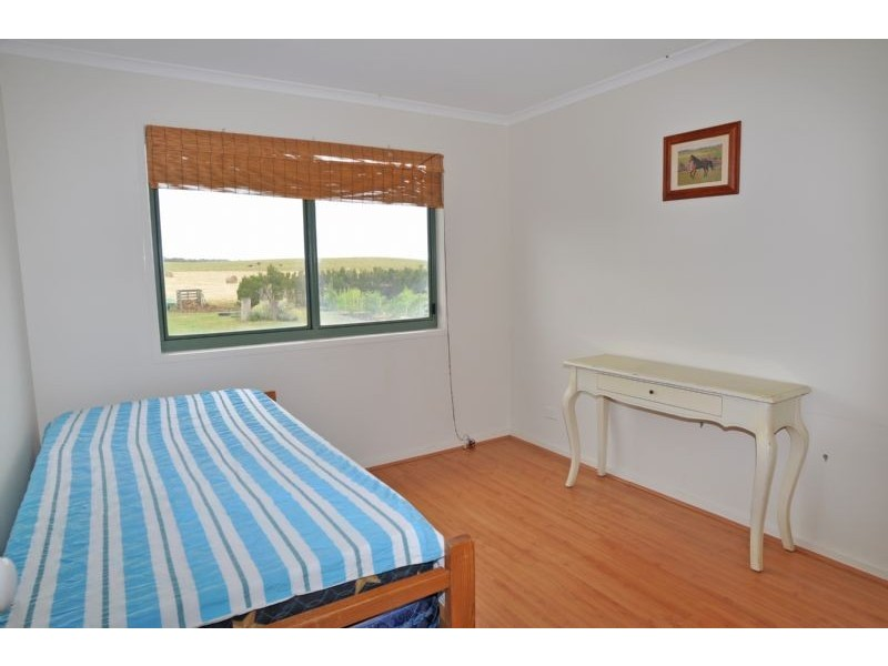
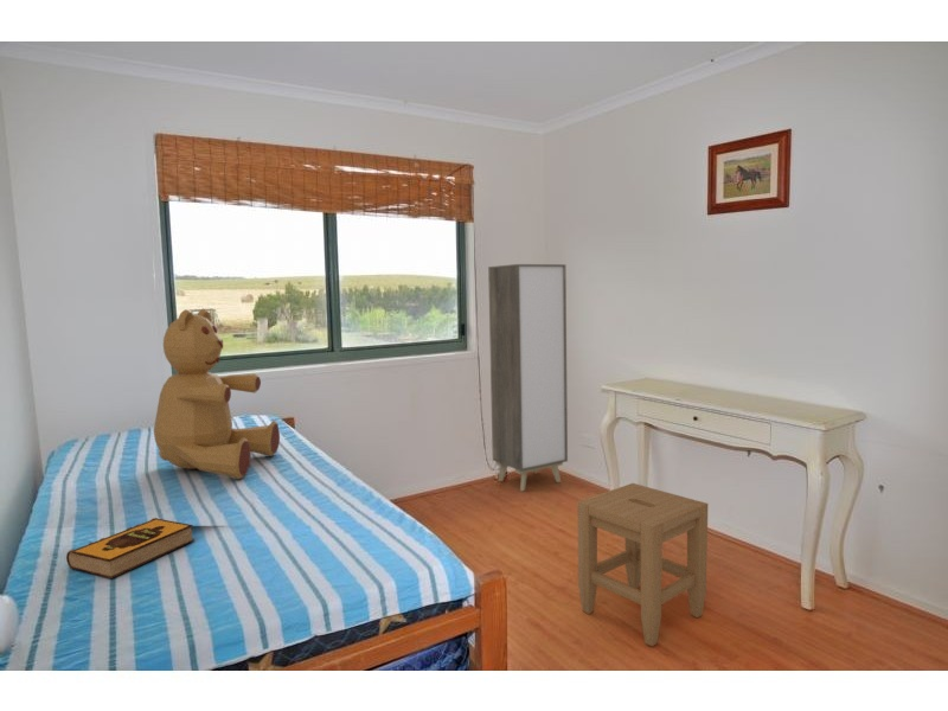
+ teddy bear [153,307,281,480]
+ cabinet [487,263,569,493]
+ stool [576,482,709,647]
+ hardback book [65,517,196,579]
